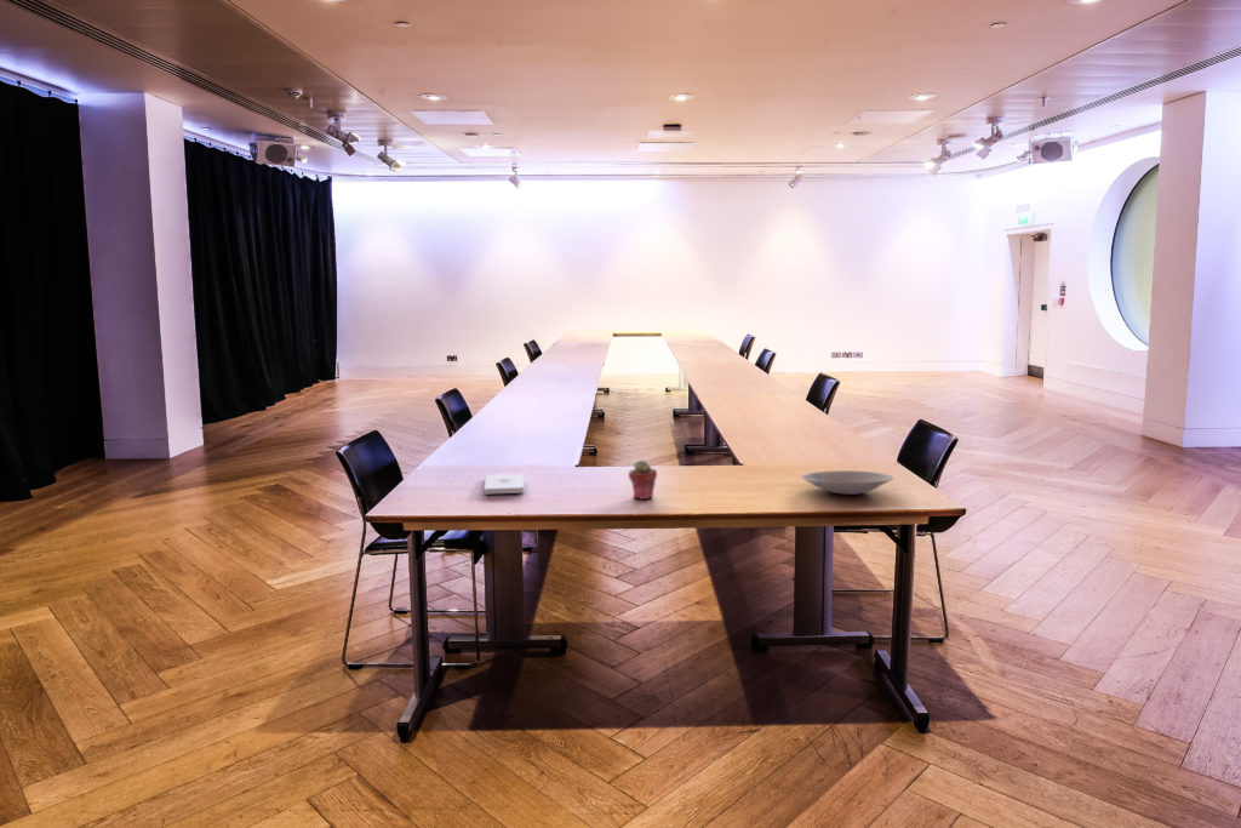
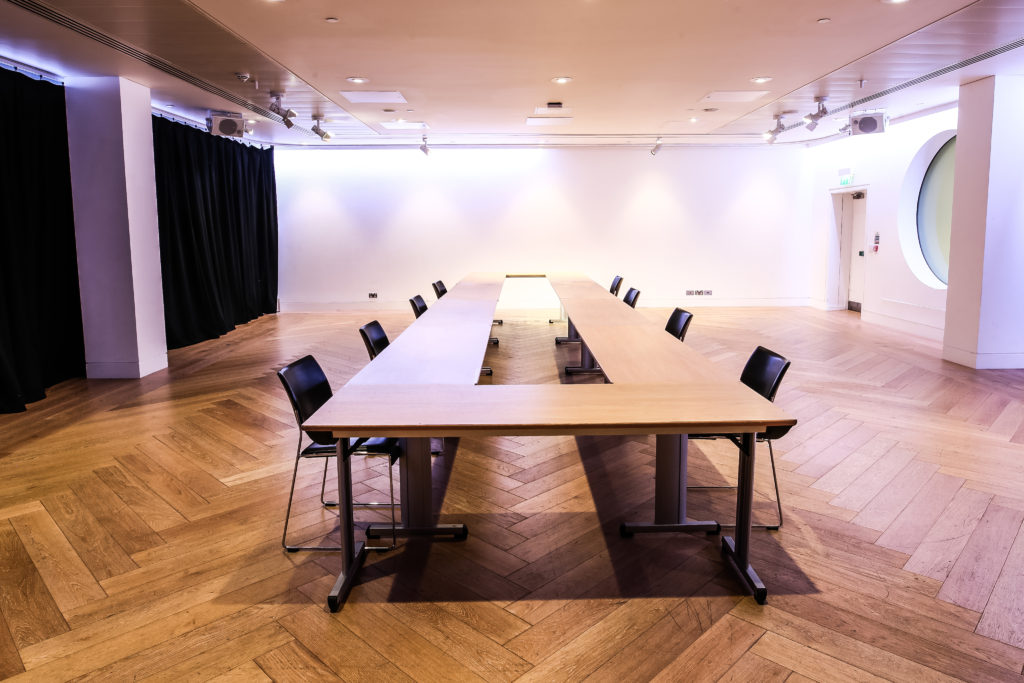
- notepad [484,473,526,496]
- potted succulent [628,459,658,501]
- bowl [800,469,894,496]
